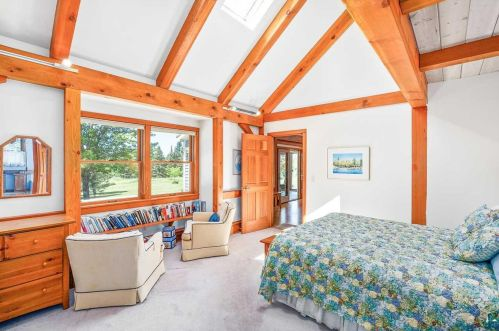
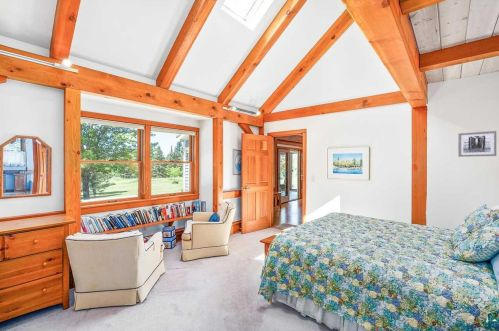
+ wall art [457,130,497,158]
